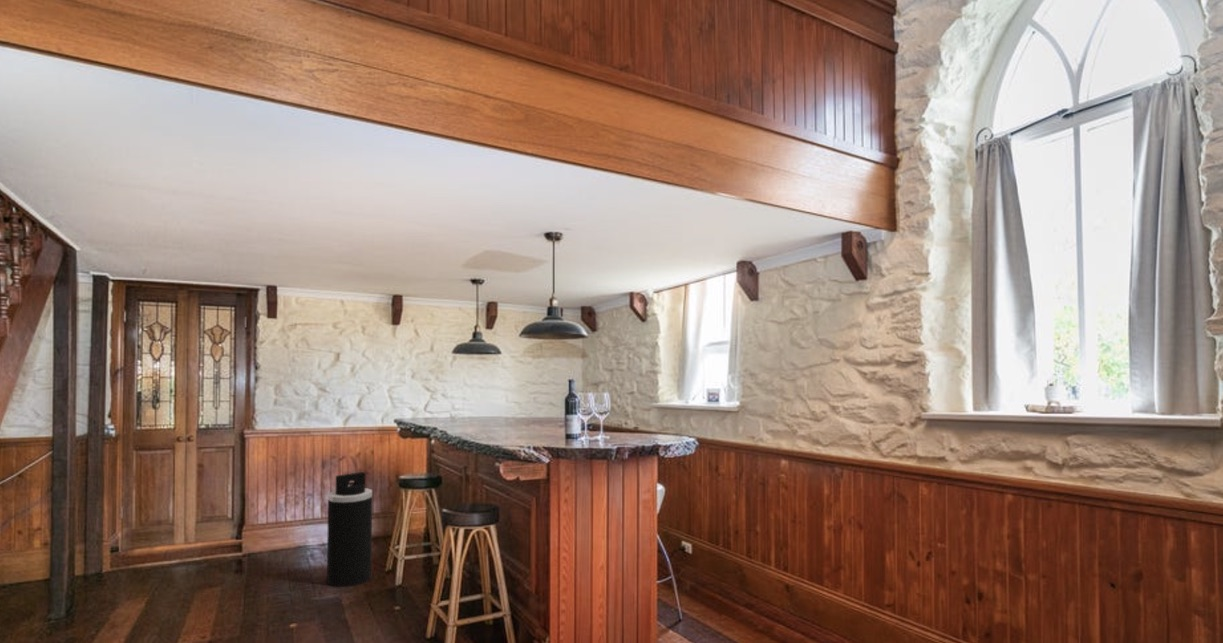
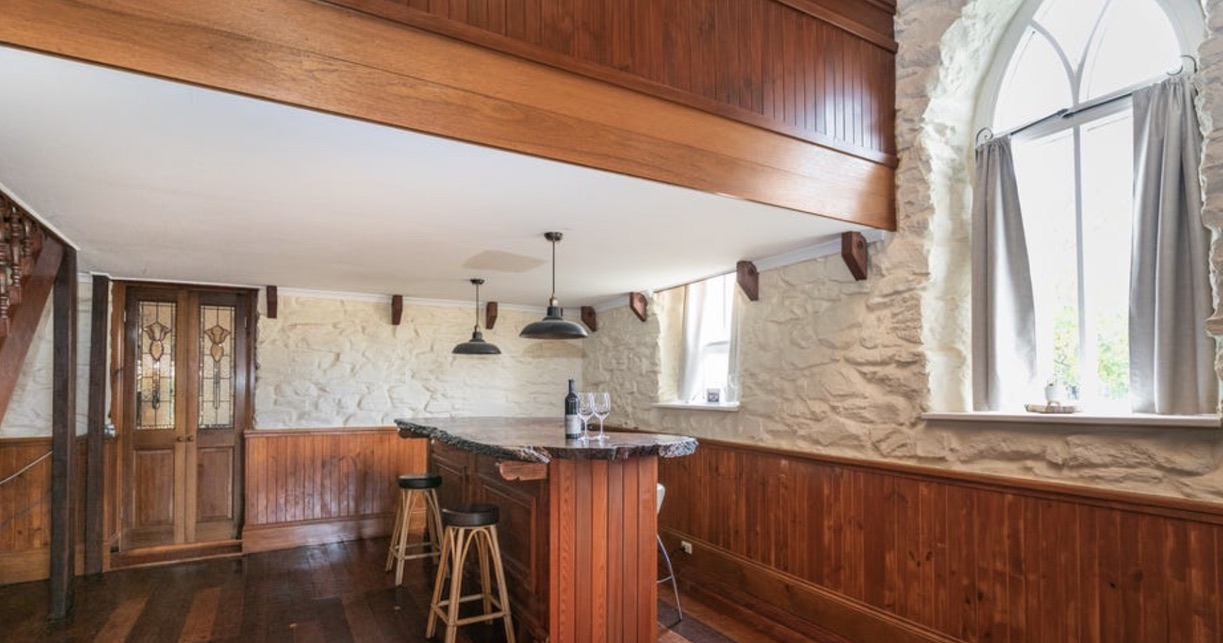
- trash can [326,471,373,588]
